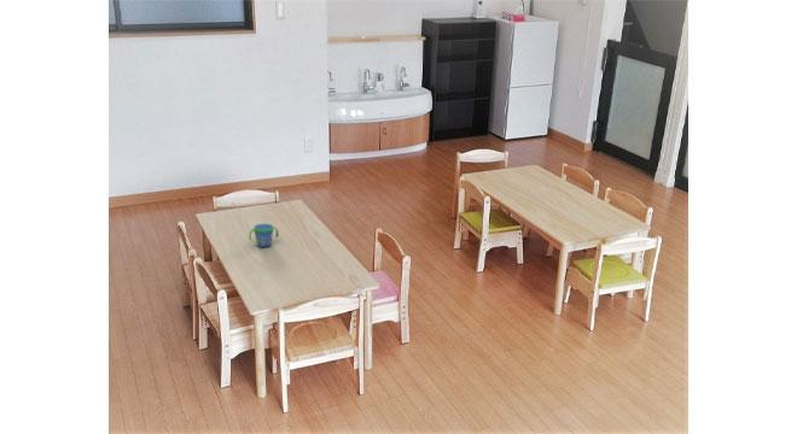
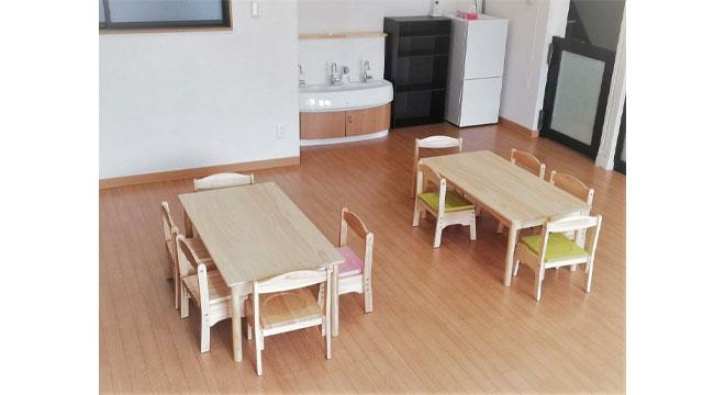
- snack cup [248,223,280,248]
